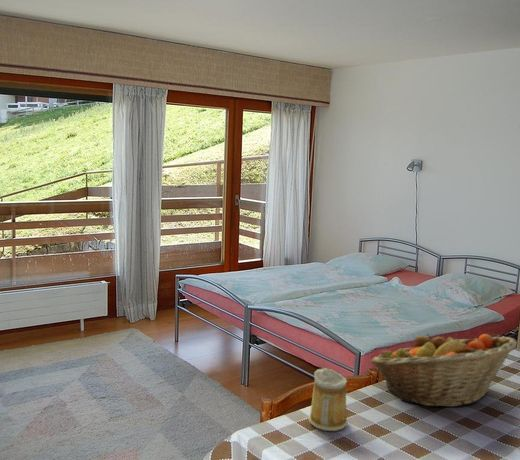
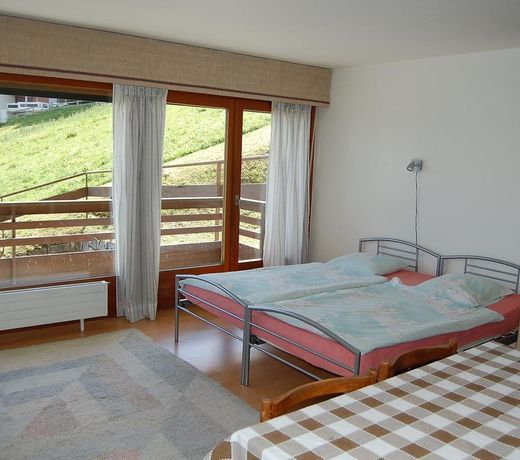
- fruit basket [370,333,518,408]
- mug [308,368,349,432]
